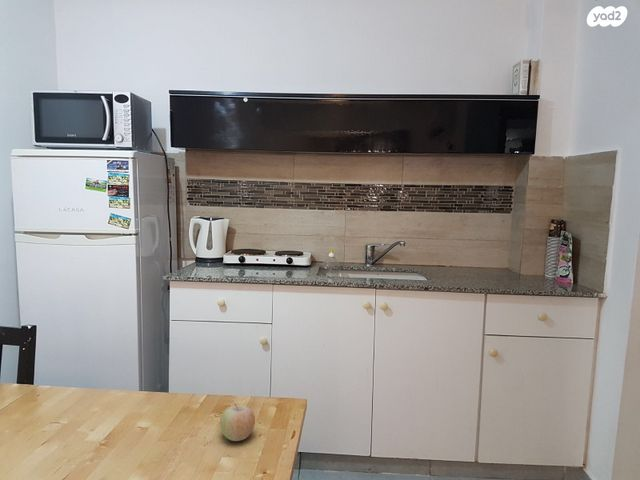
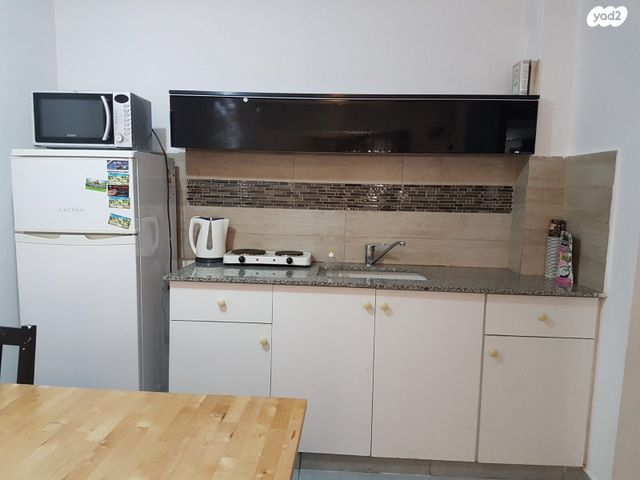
- fruit [219,402,256,442]
